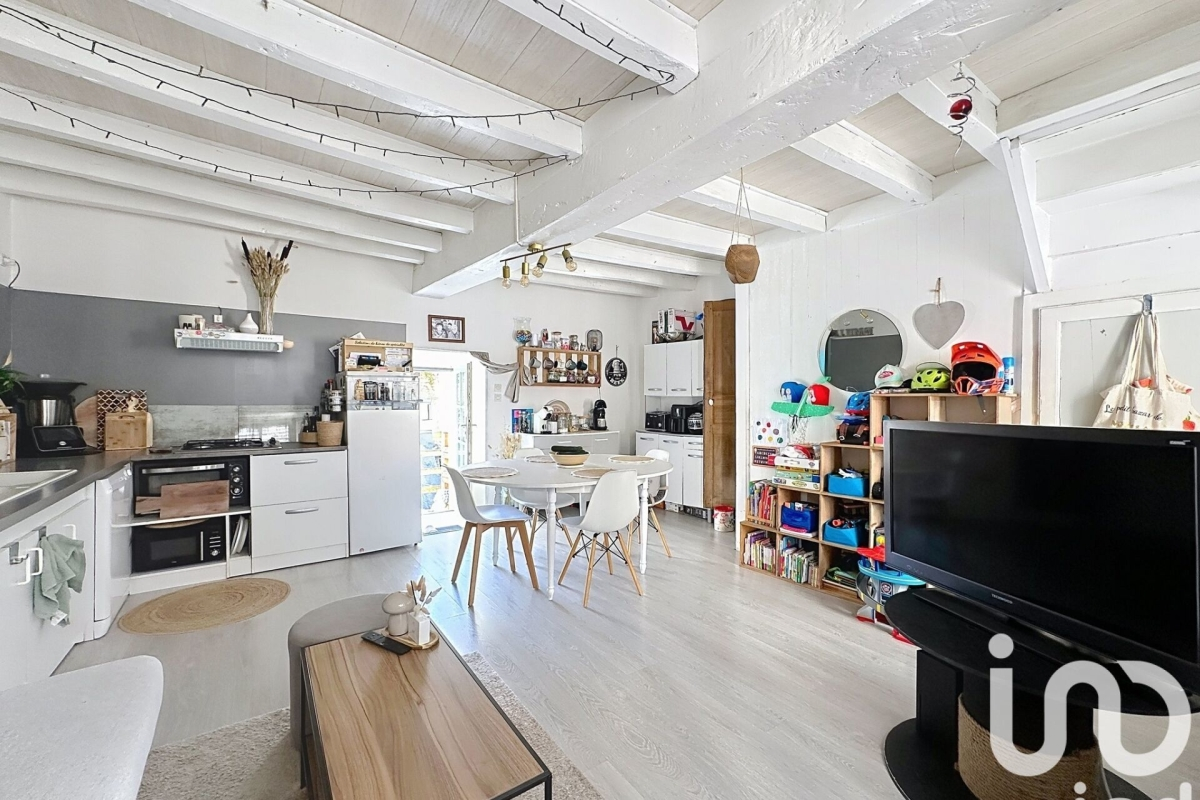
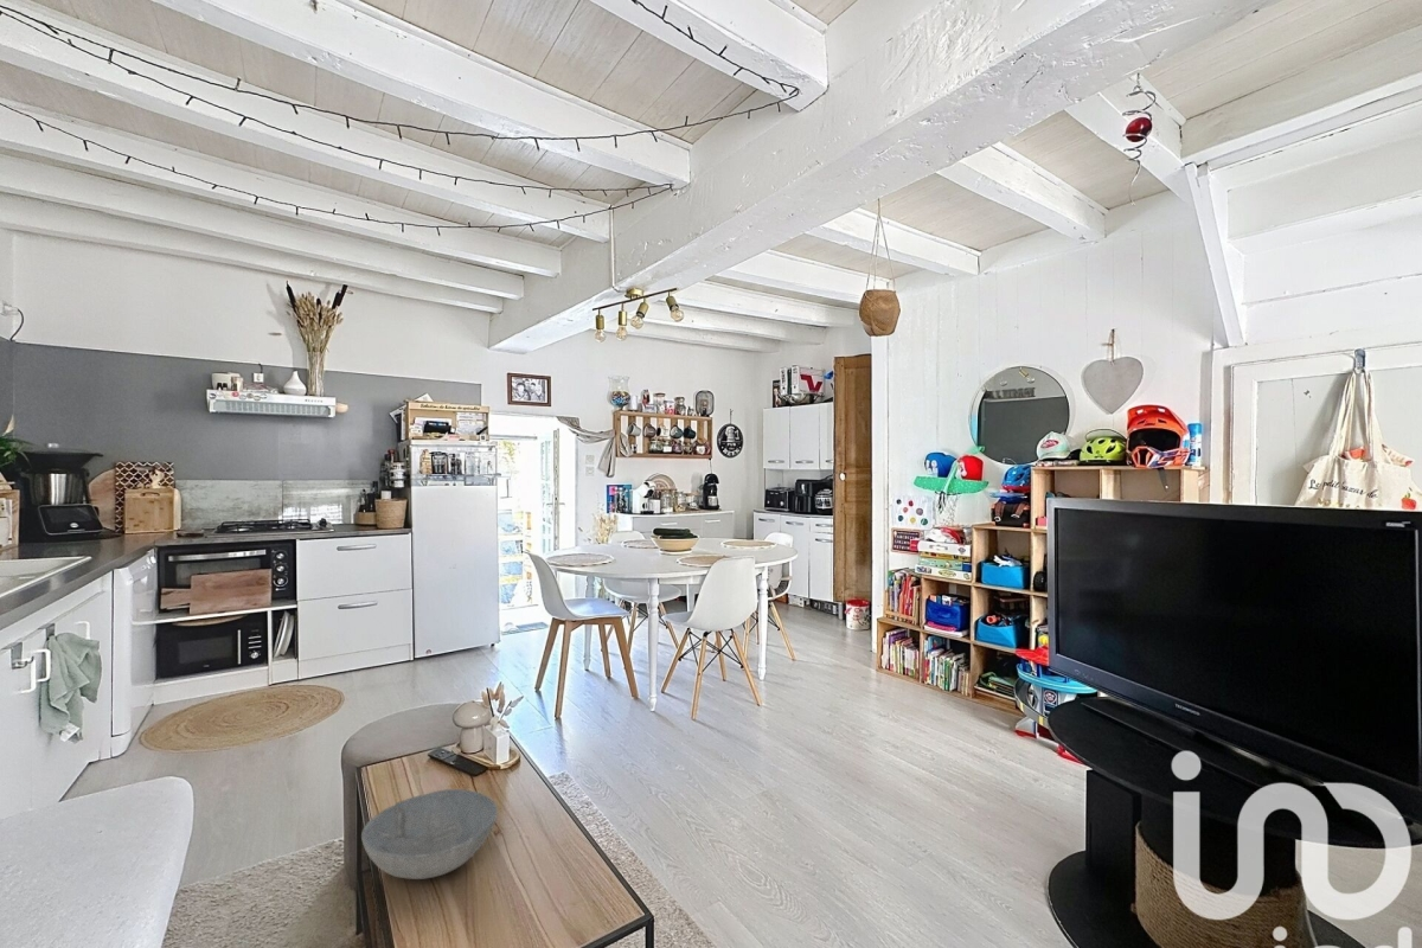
+ bowl [360,788,499,880]
